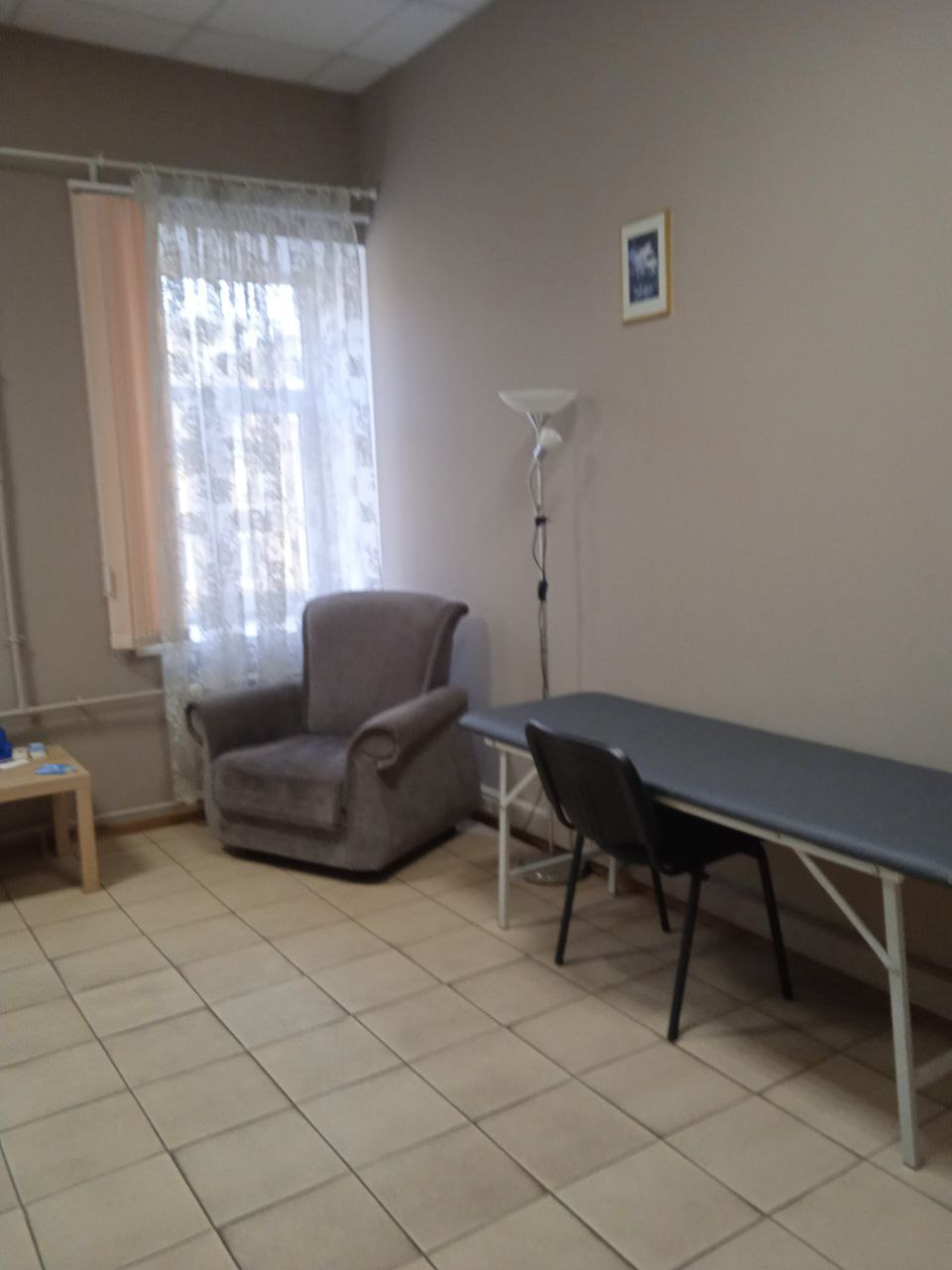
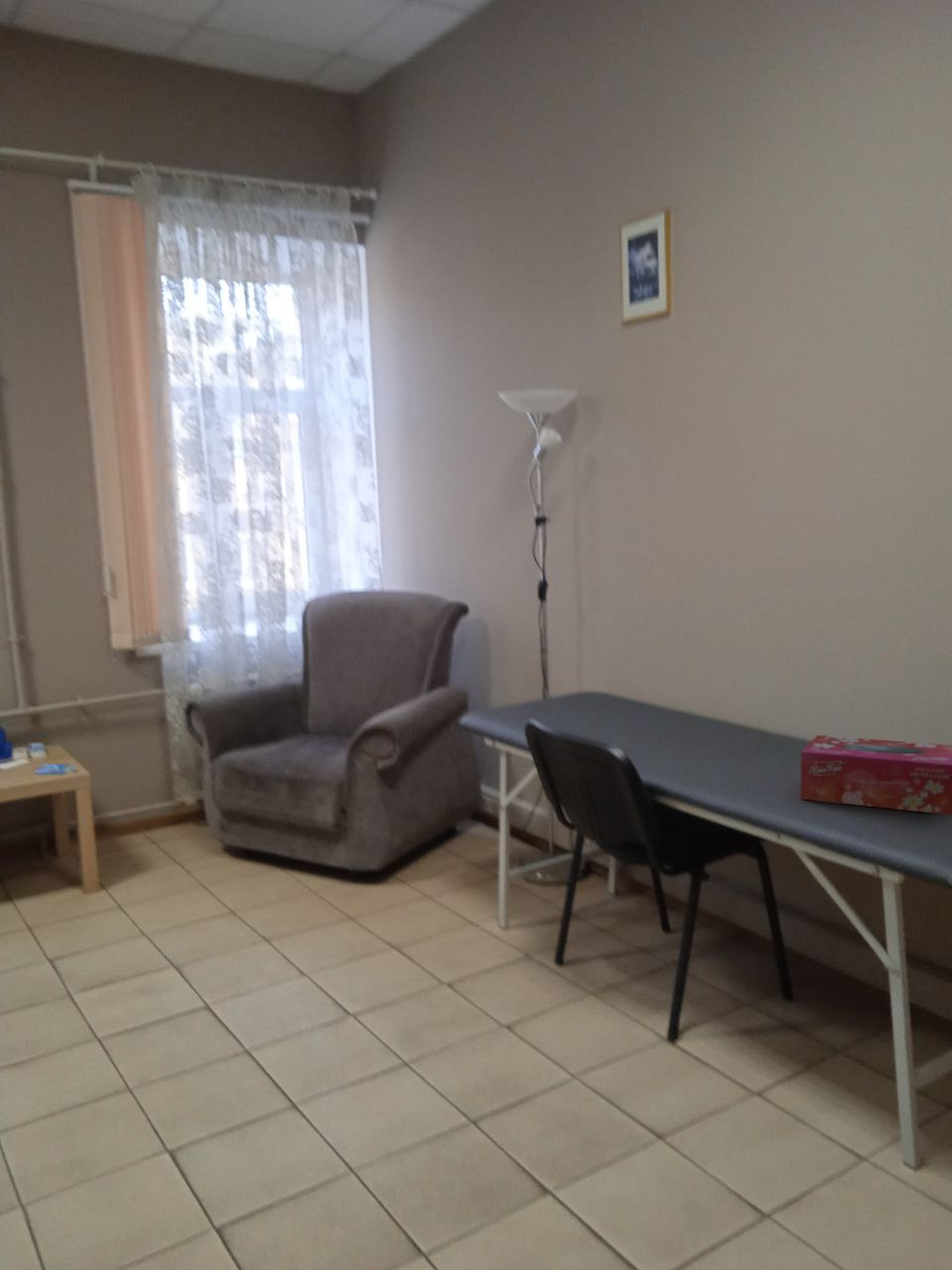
+ tissue box [800,734,952,816]
